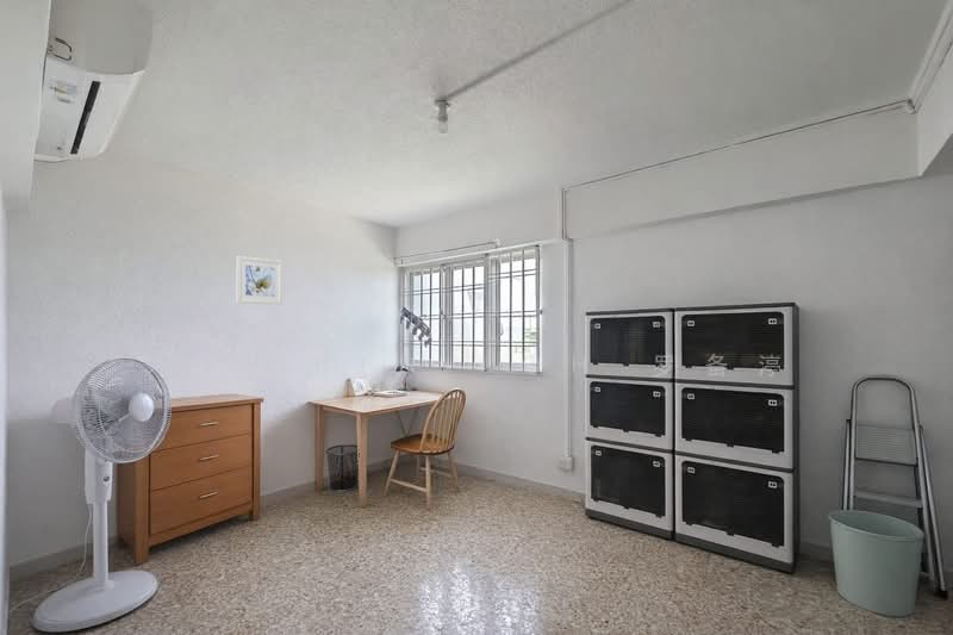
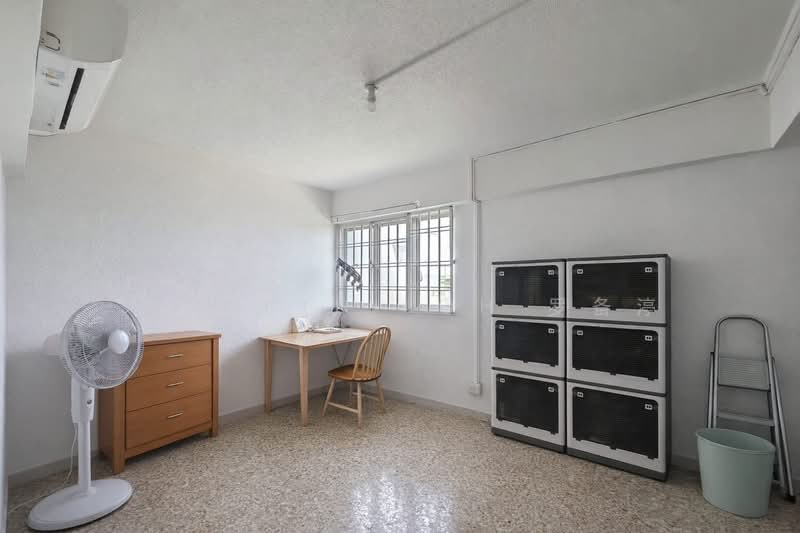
- waste bin [324,443,360,493]
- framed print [236,255,284,305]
